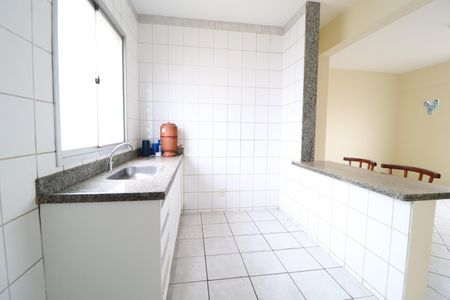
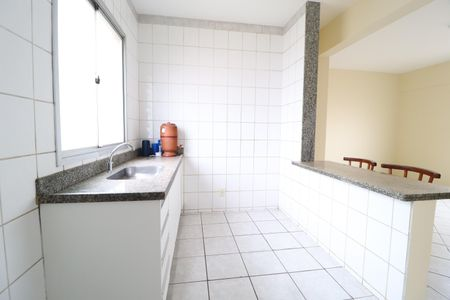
- wall decoration [422,98,440,116]
